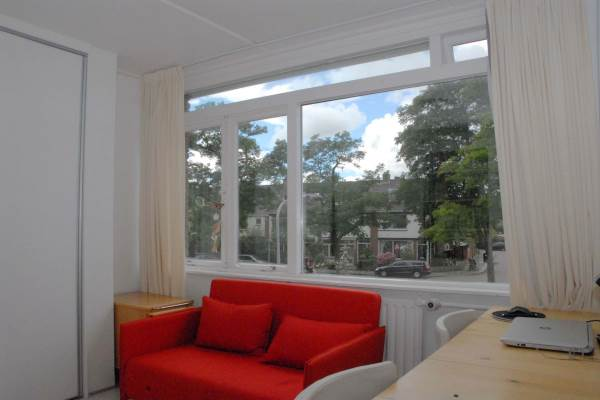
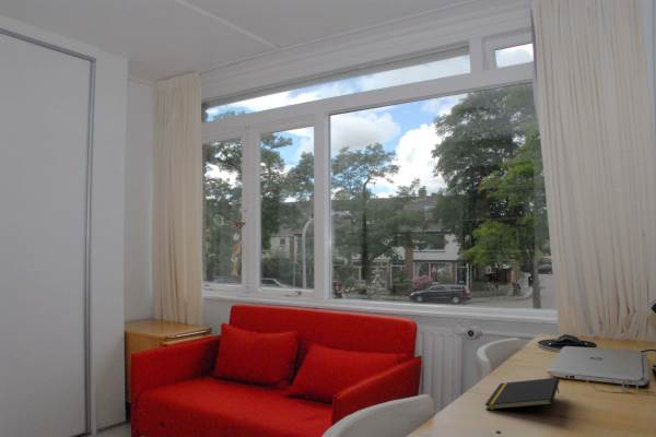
+ notepad [483,377,560,411]
